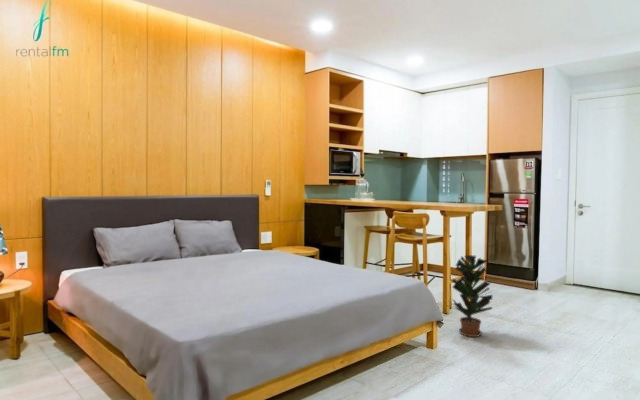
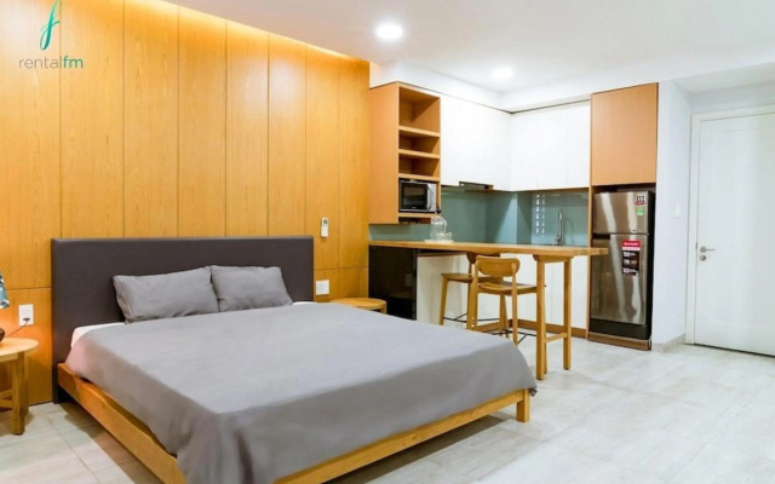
- potted plant [445,254,493,338]
